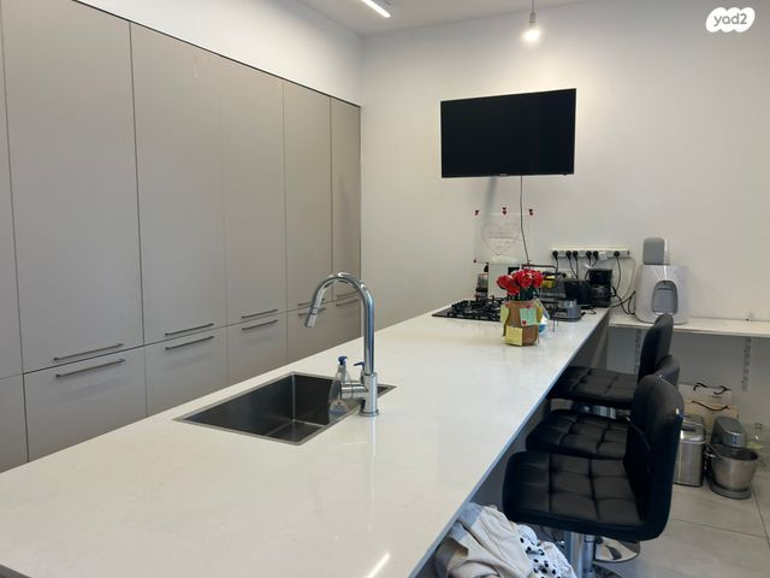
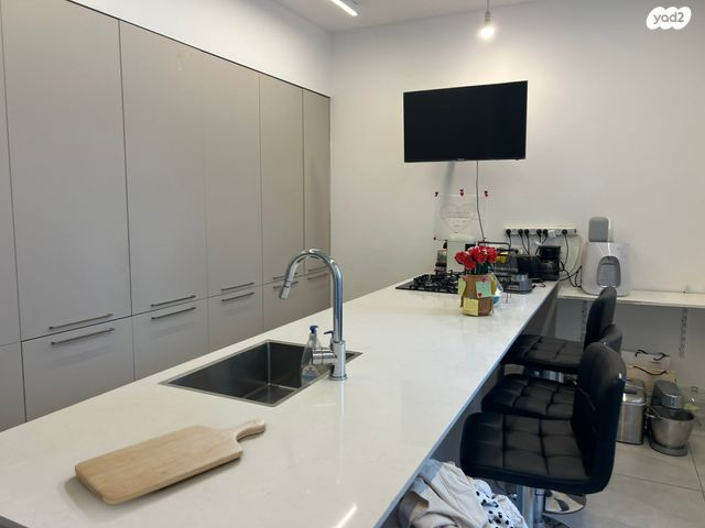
+ chopping board [74,418,267,506]
